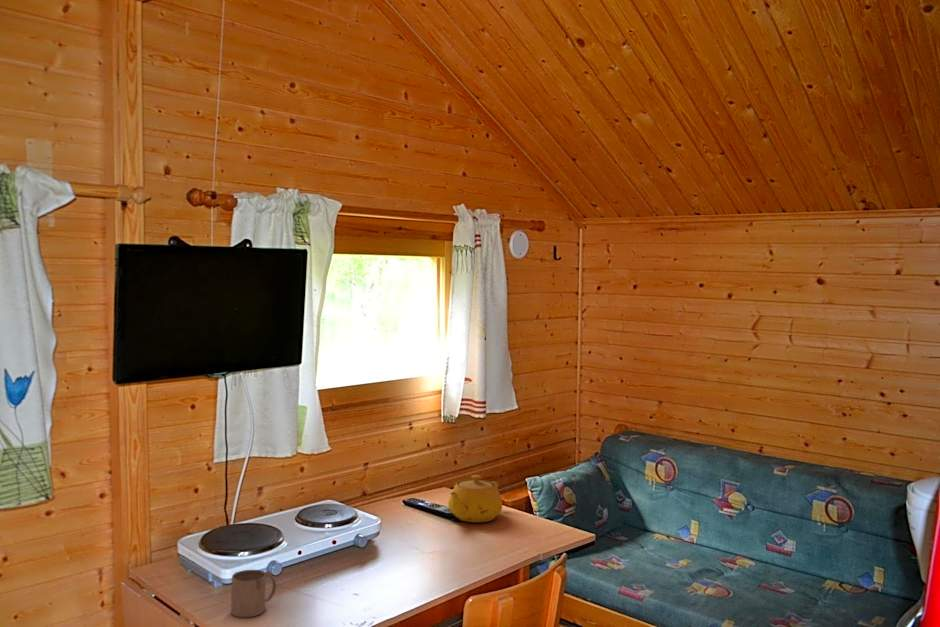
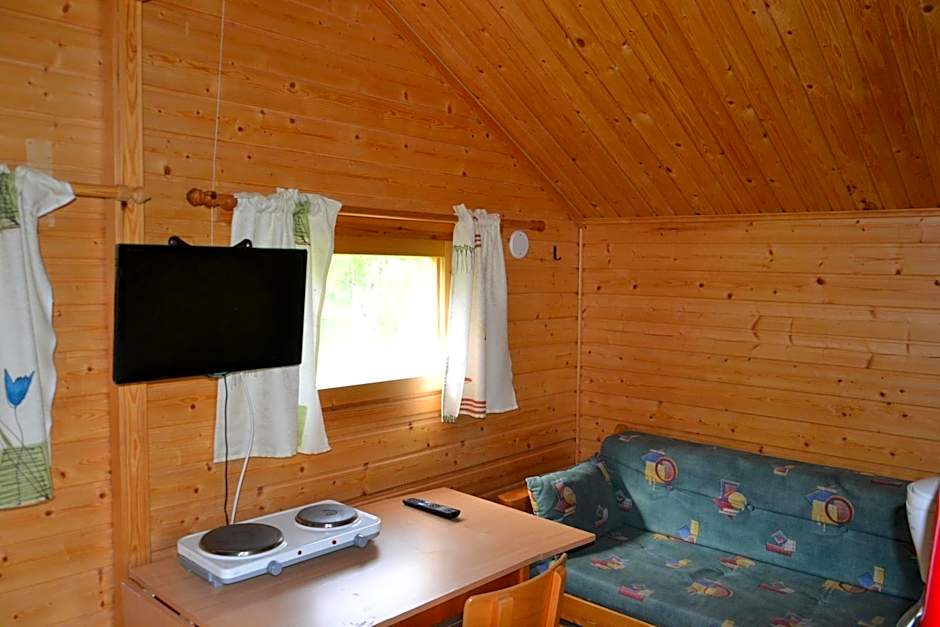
- mug [230,569,277,618]
- teapot [447,474,503,523]
